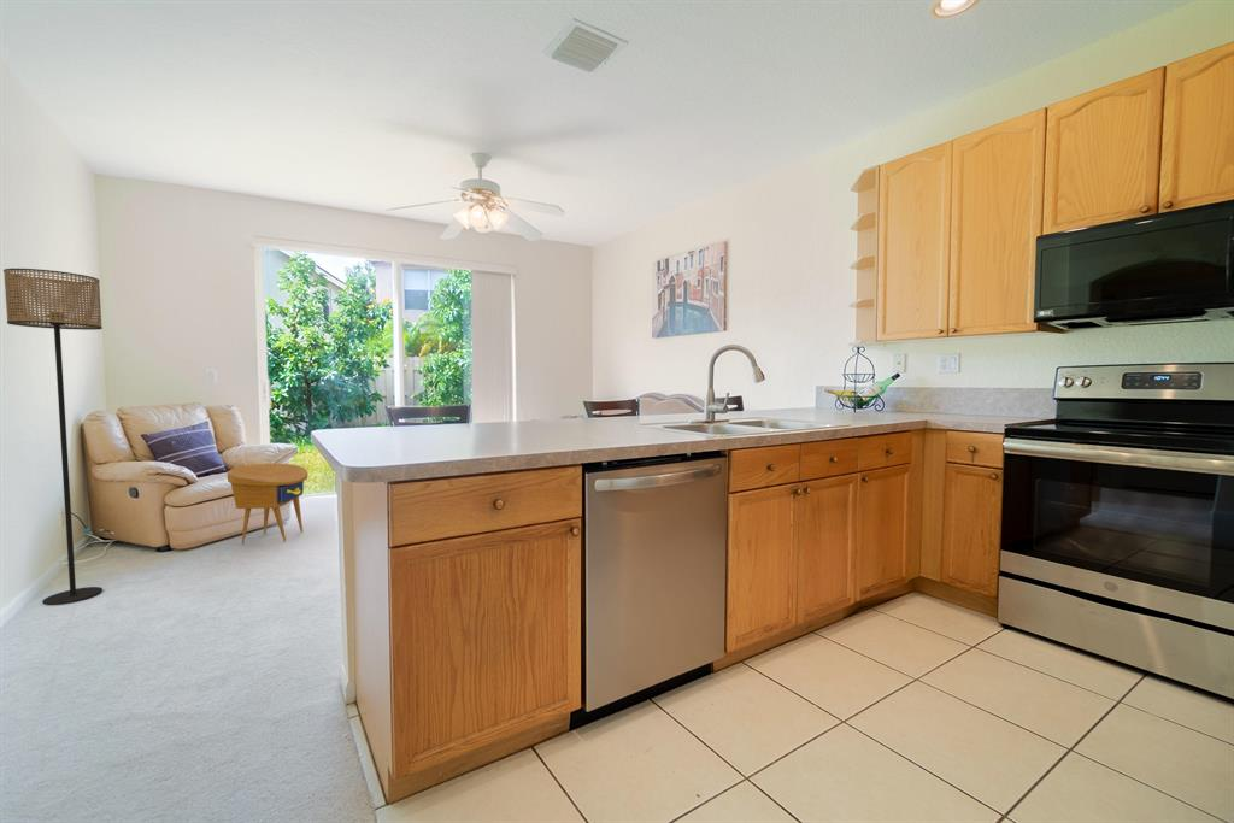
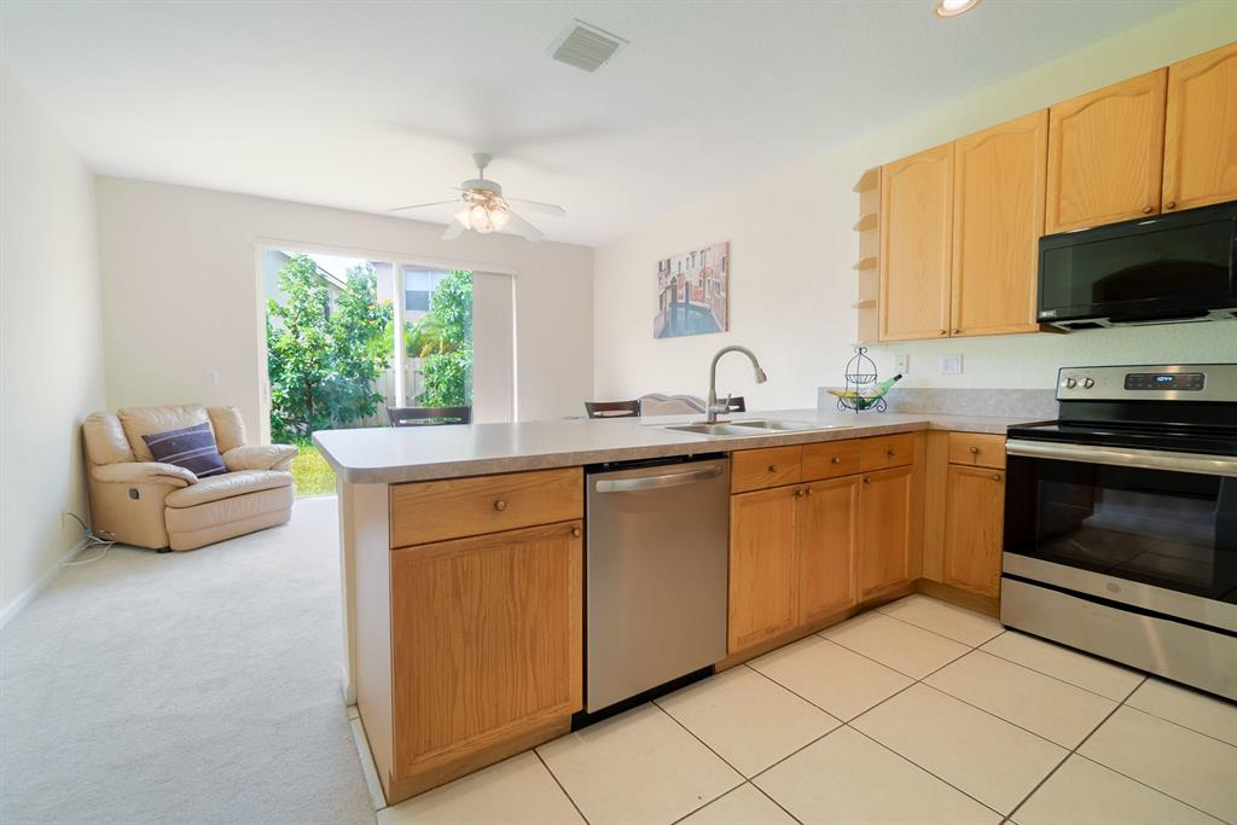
- side table [227,463,310,545]
- floor lamp [2,268,104,606]
